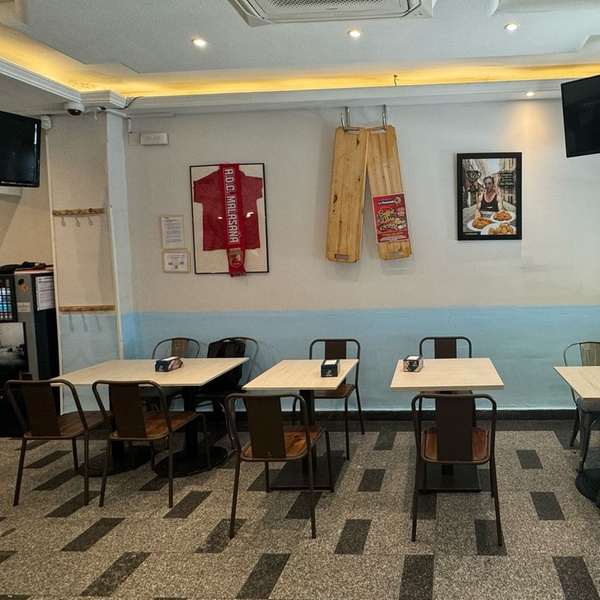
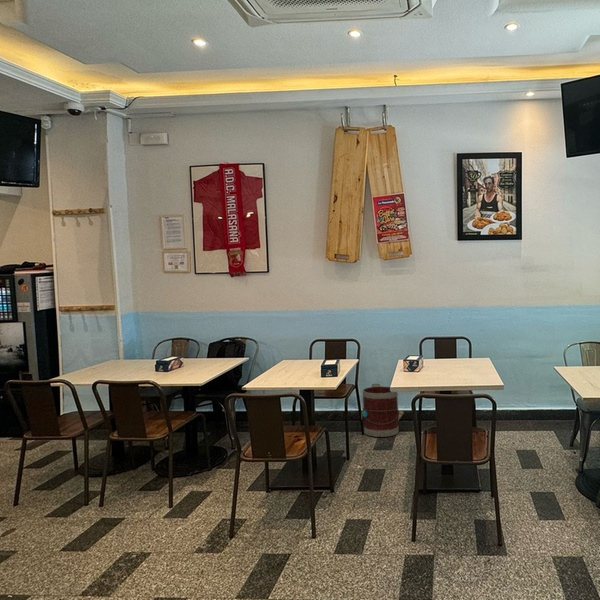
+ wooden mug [360,383,405,438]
